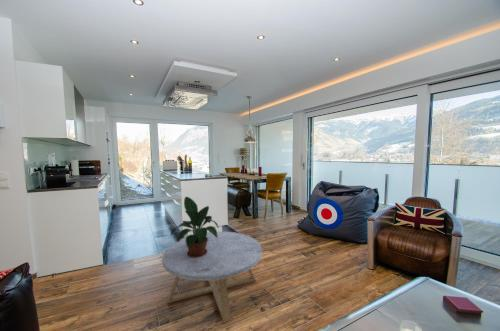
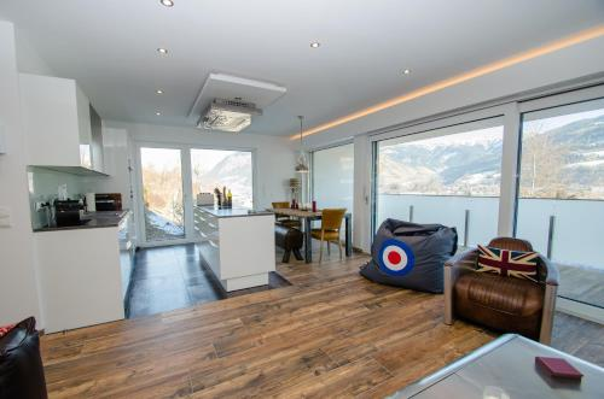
- potted plant [170,196,220,258]
- coffee table [161,231,263,323]
